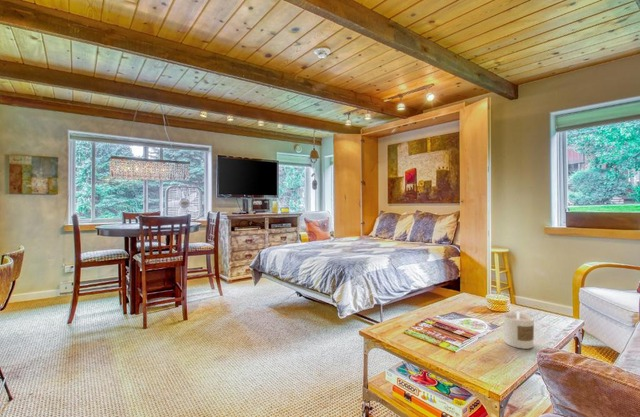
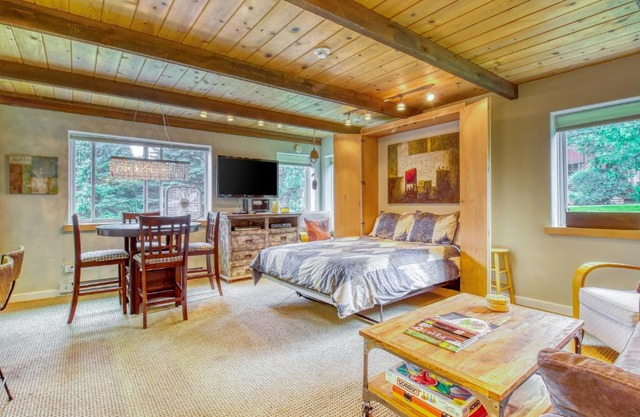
- candle [502,310,535,350]
